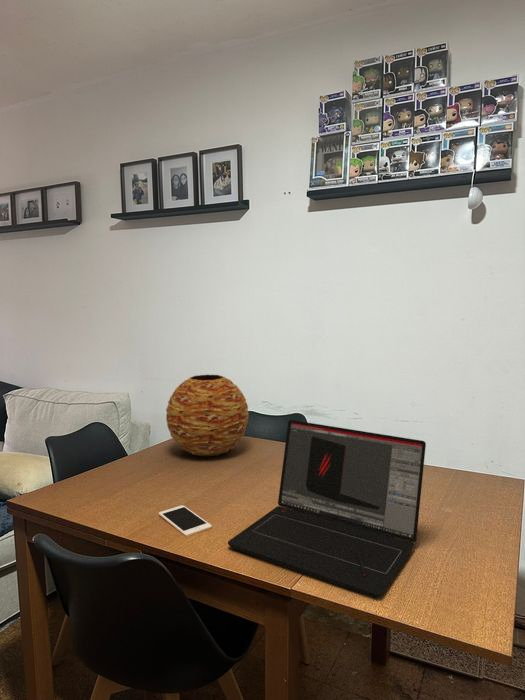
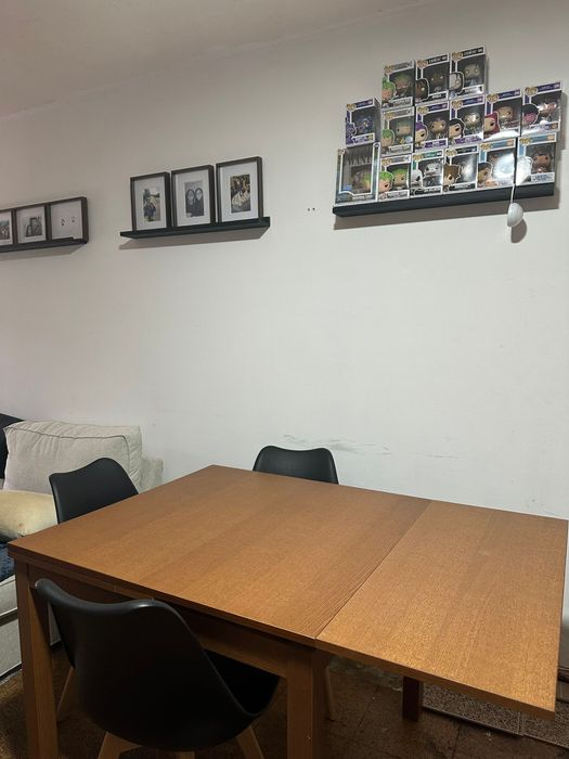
- laptop [227,419,427,599]
- cell phone [158,504,213,537]
- vase [165,373,250,457]
